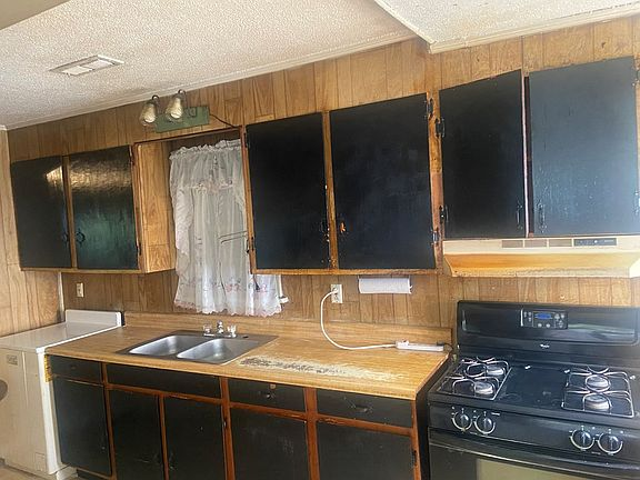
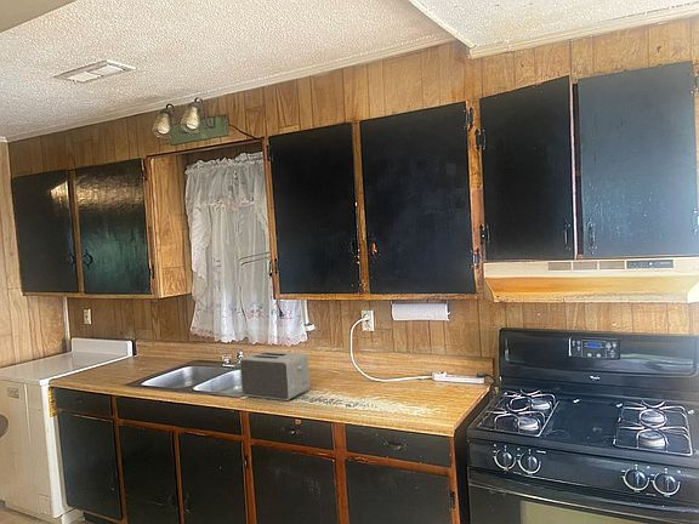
+ toaster [239,349,311,401]
